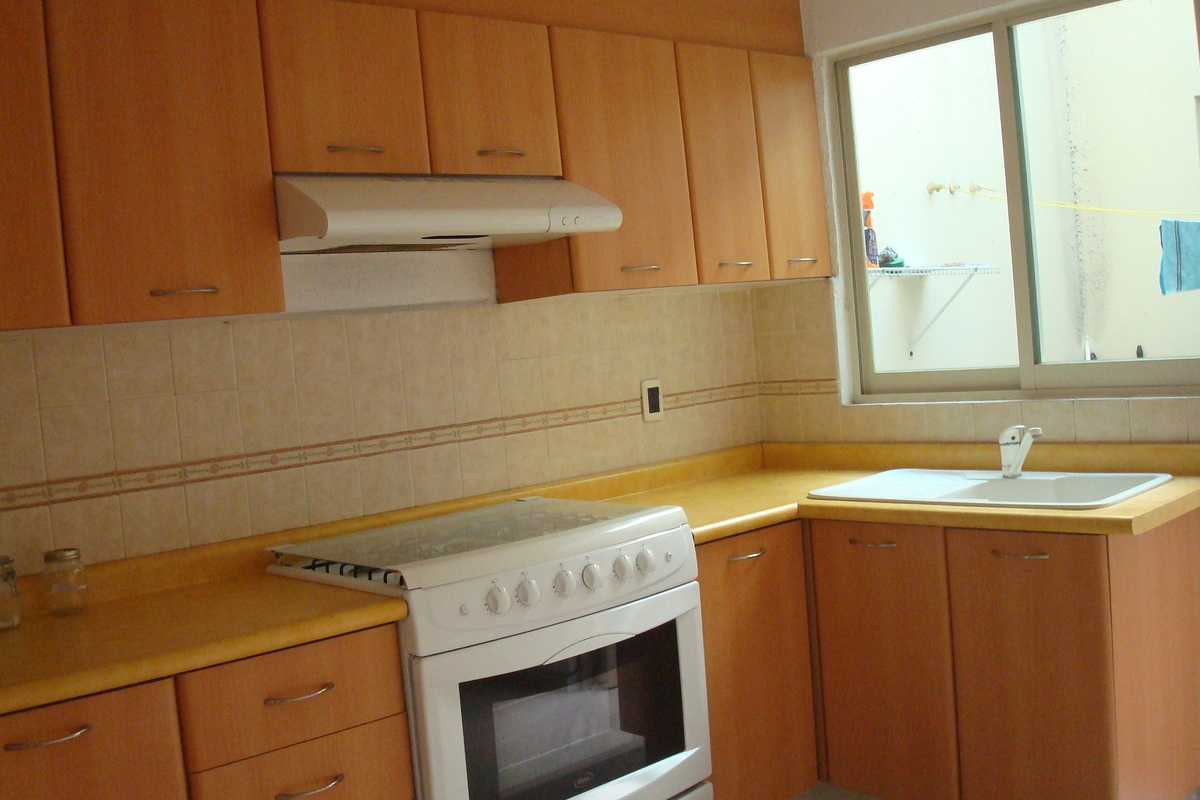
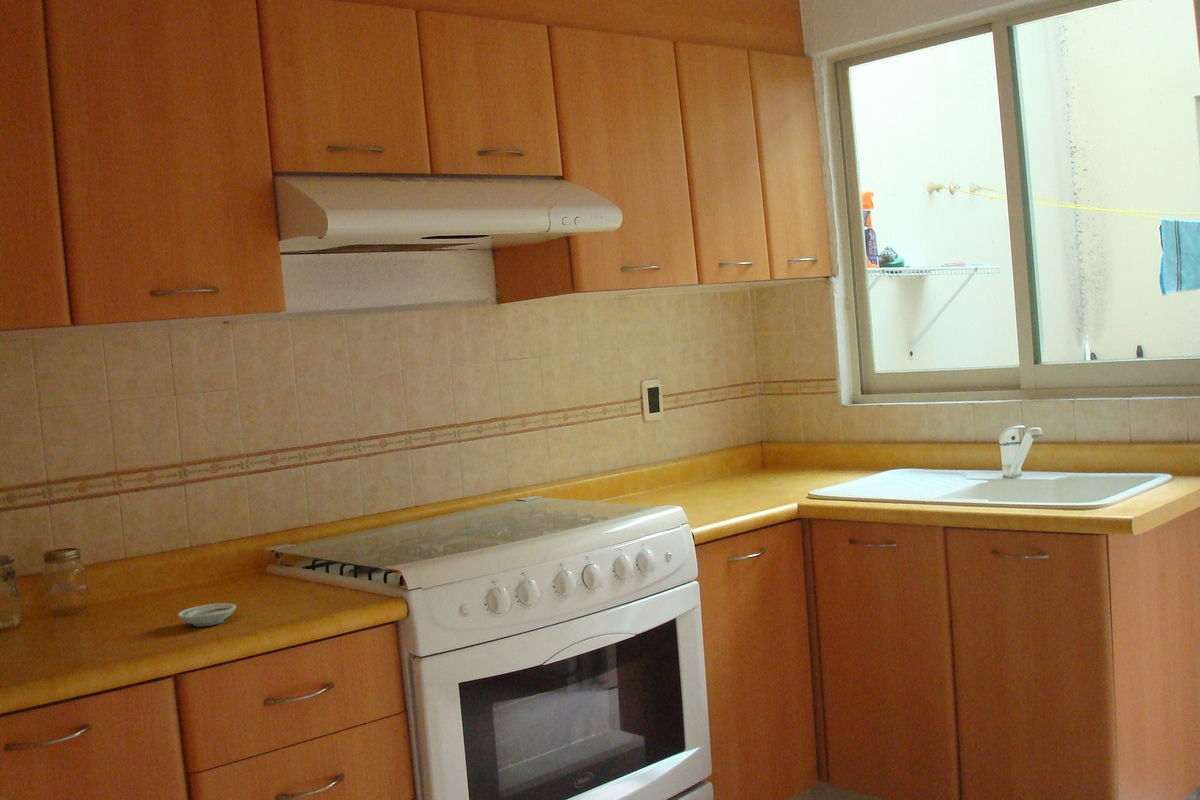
+ saucer [177,602,237,627]
